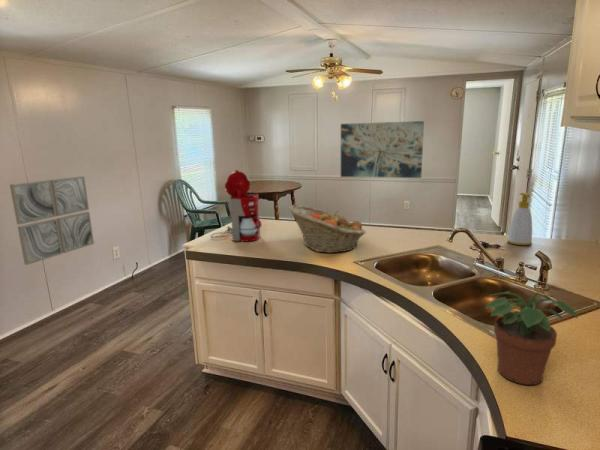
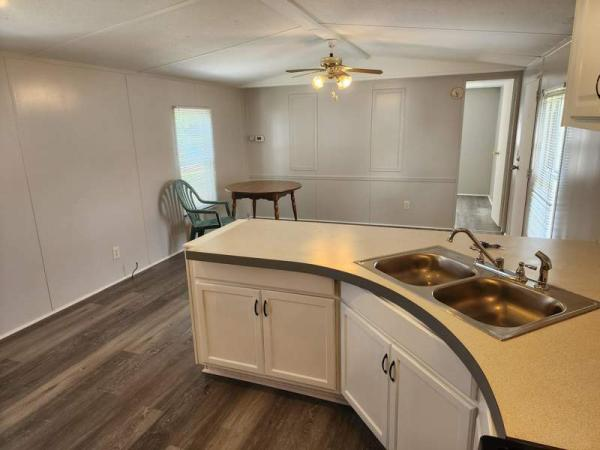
- potted plant [484,290,579,386]
- wall art [9,175,95,266]
- soap bottle [507,192,533,246]
- wall art [340,120,425,179]
- coffee maker [209,169,262,243]
- fruit basket [288,204,367,254]
